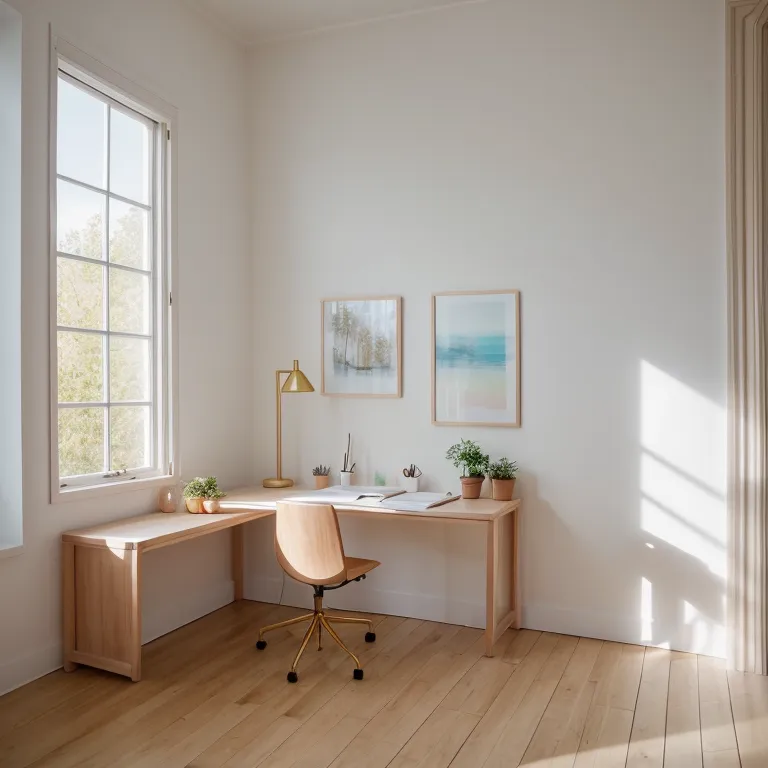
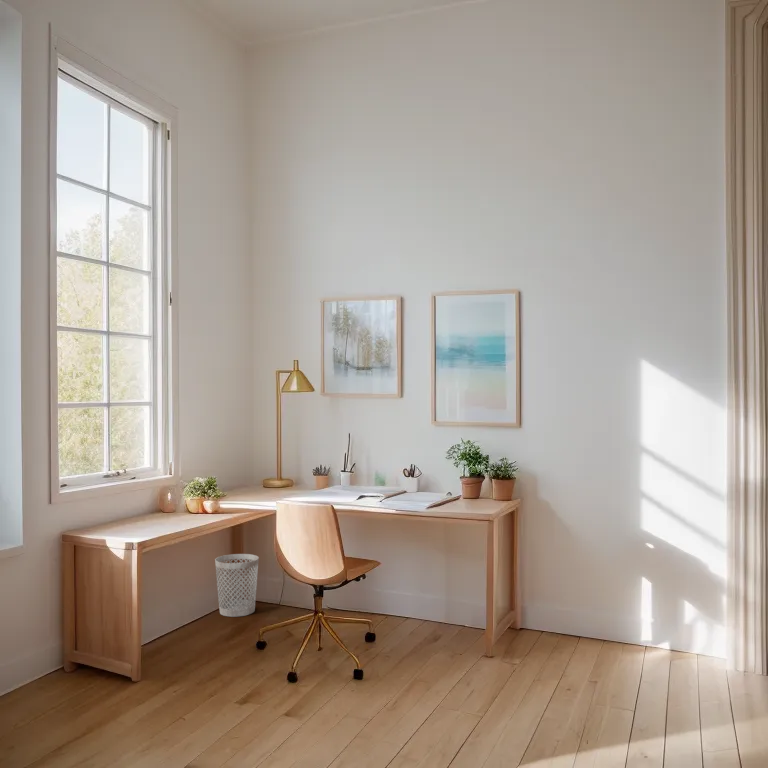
+ wastebasket [214,553,260,618]
